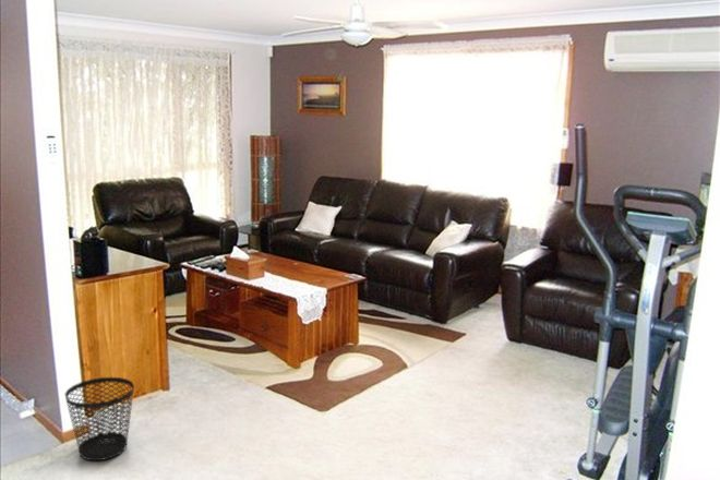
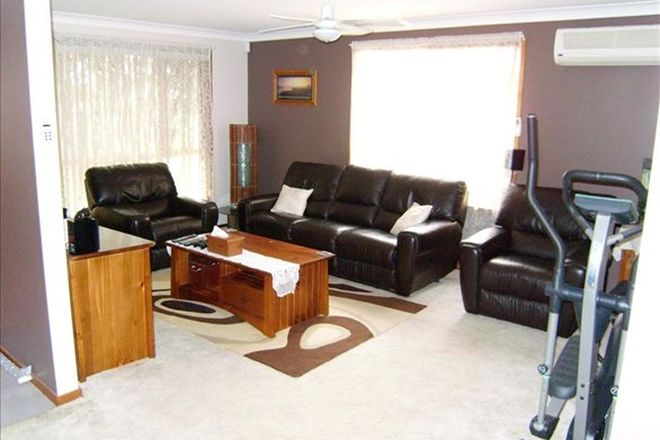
- wastebasket [64,376,135,461]
